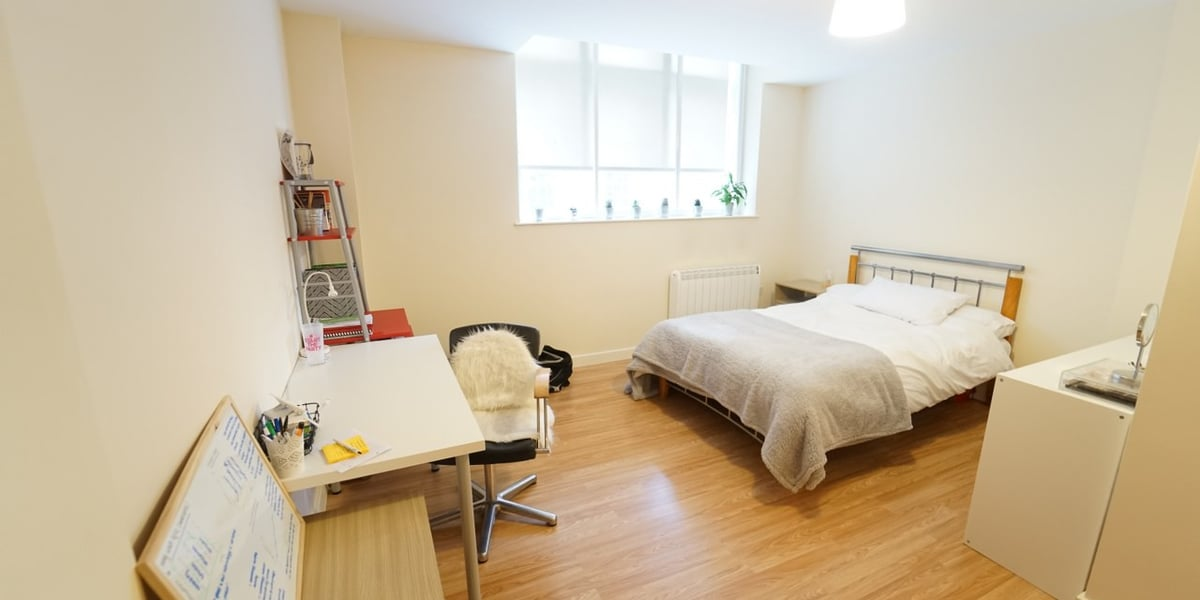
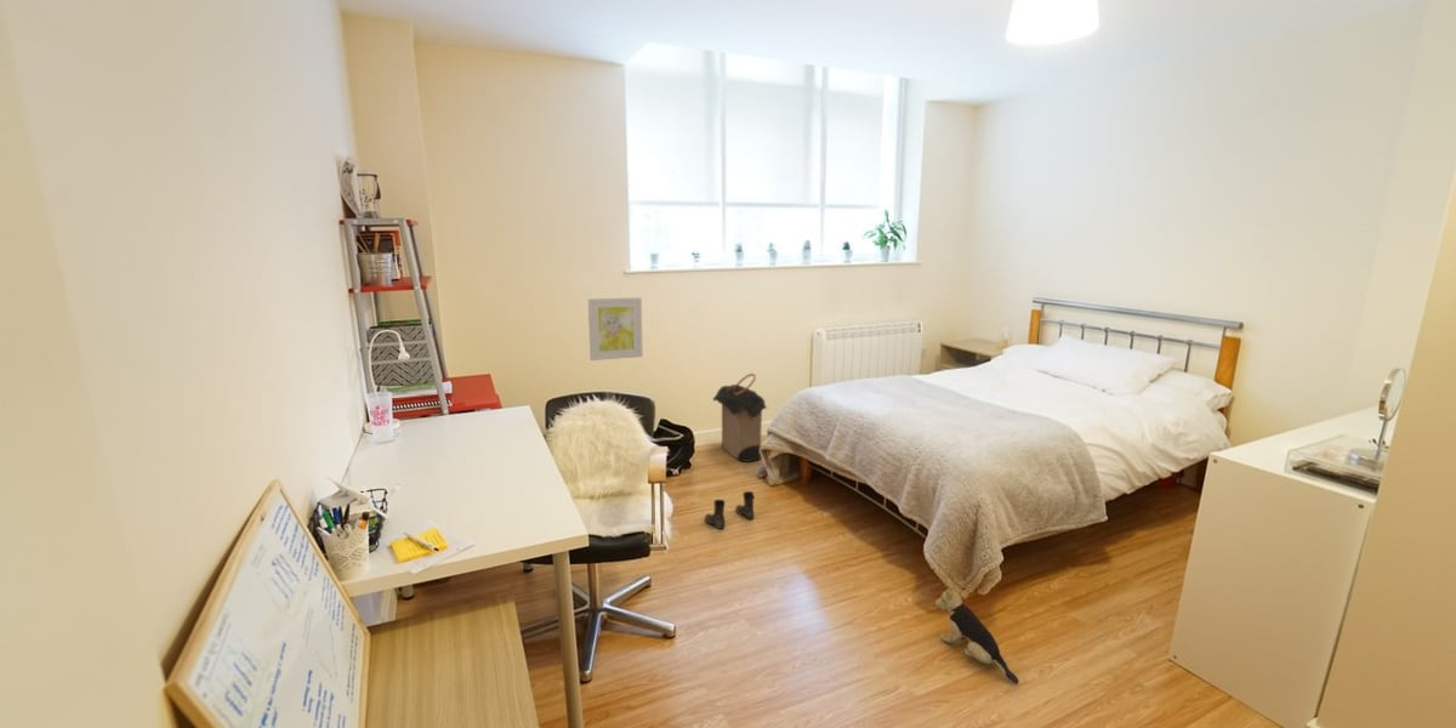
+ laundry hamper [712,372,768,463]
+ wall art [587,296,644,362]
+ plush toy [934,582,1020,684]
+ boots [704,490,756,530]
